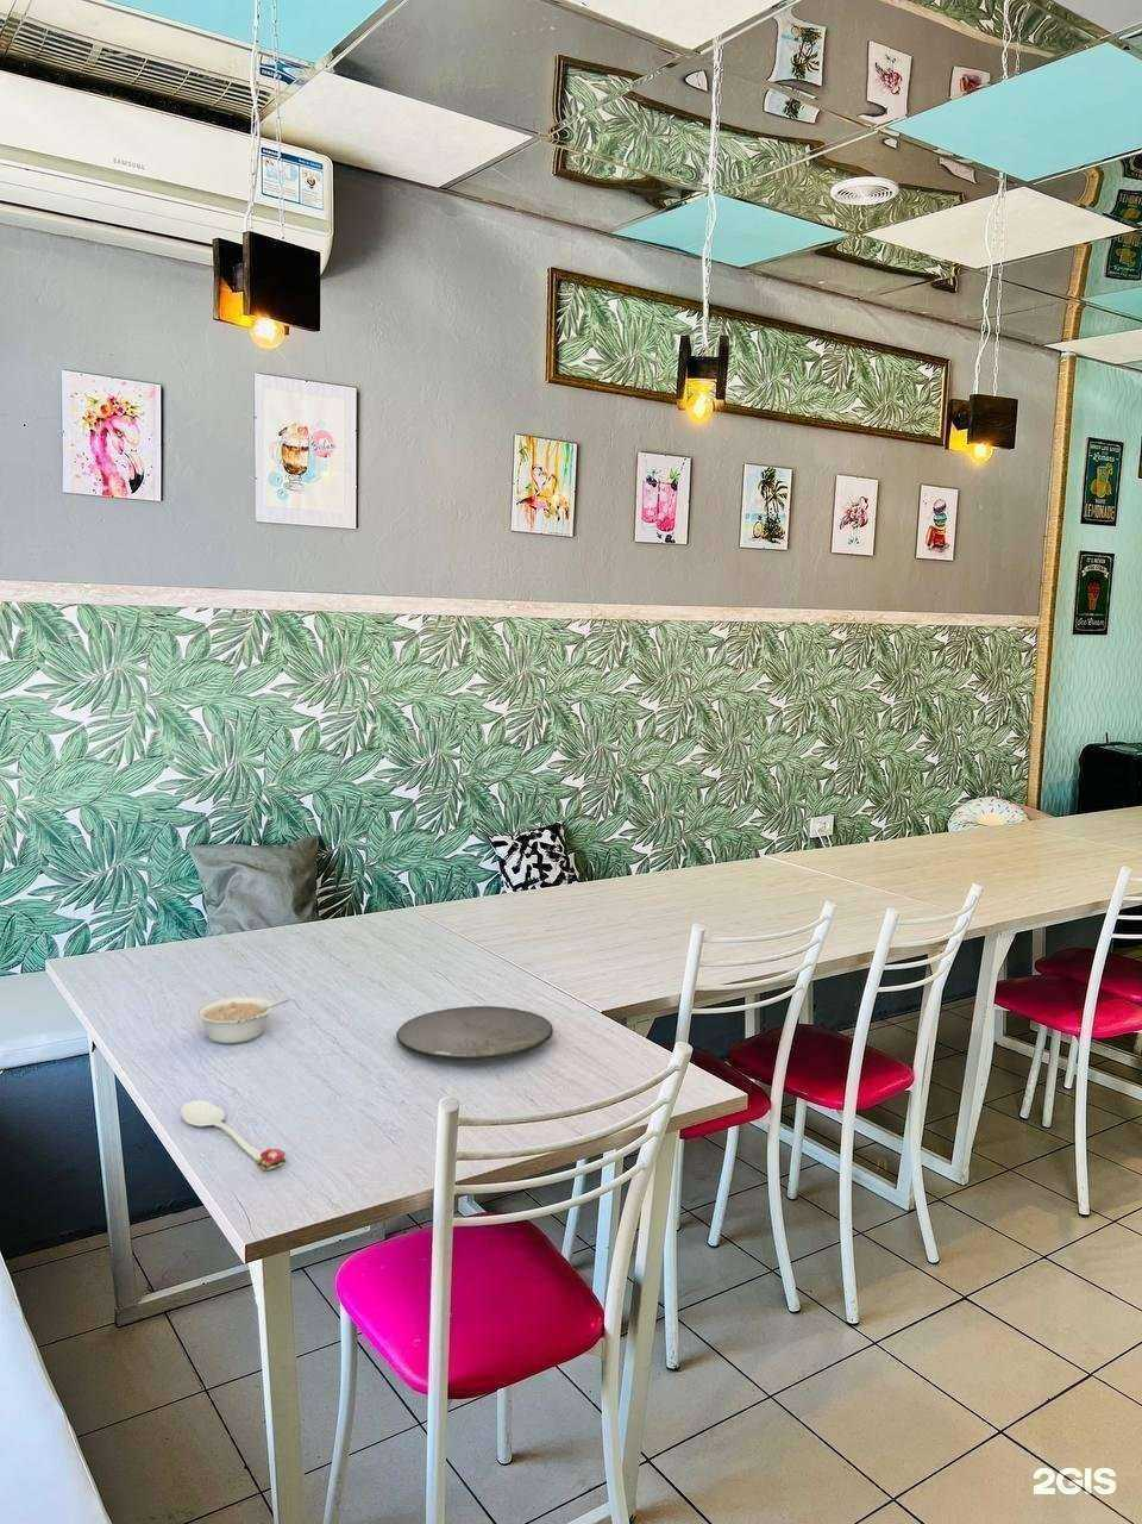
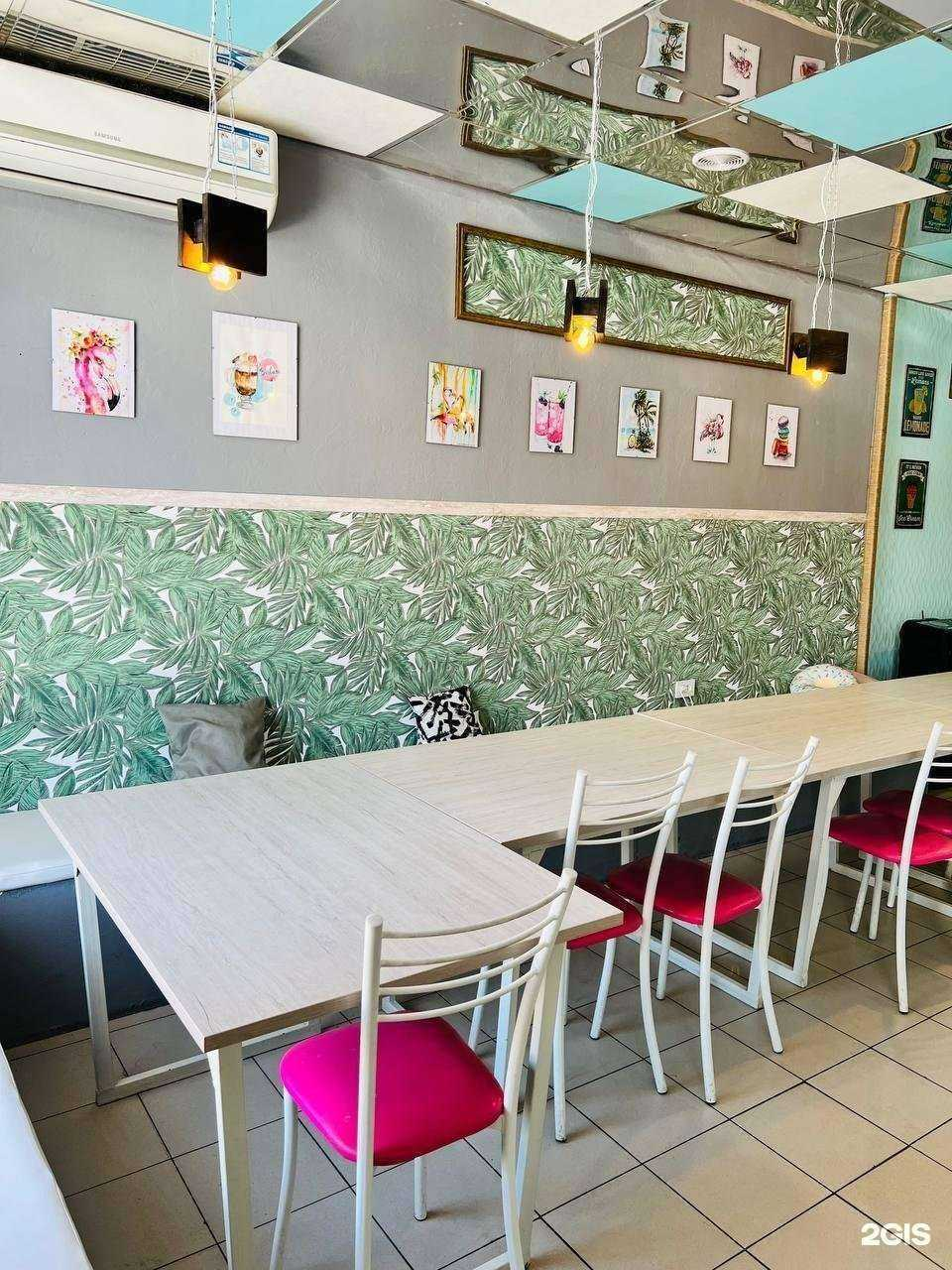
- legume [196,995,291,1044]
- plate [395,1004,554,1062]
- spoon [180,1099,287,1171]
